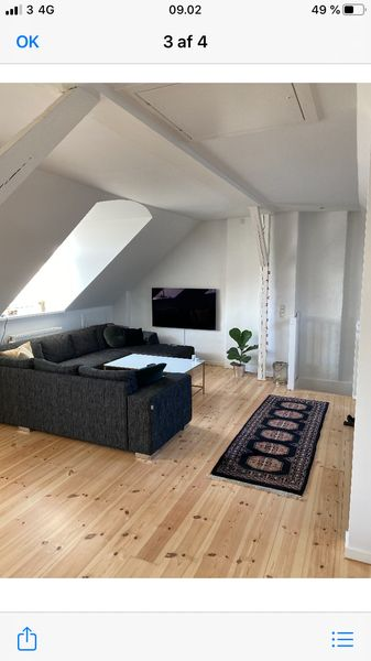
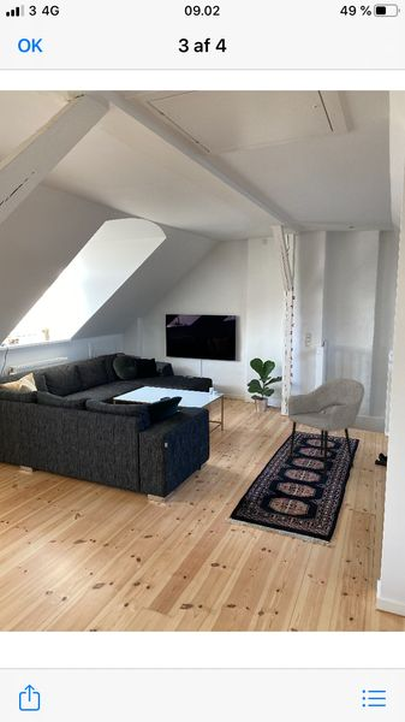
+ armchair [286,377,365,479]
